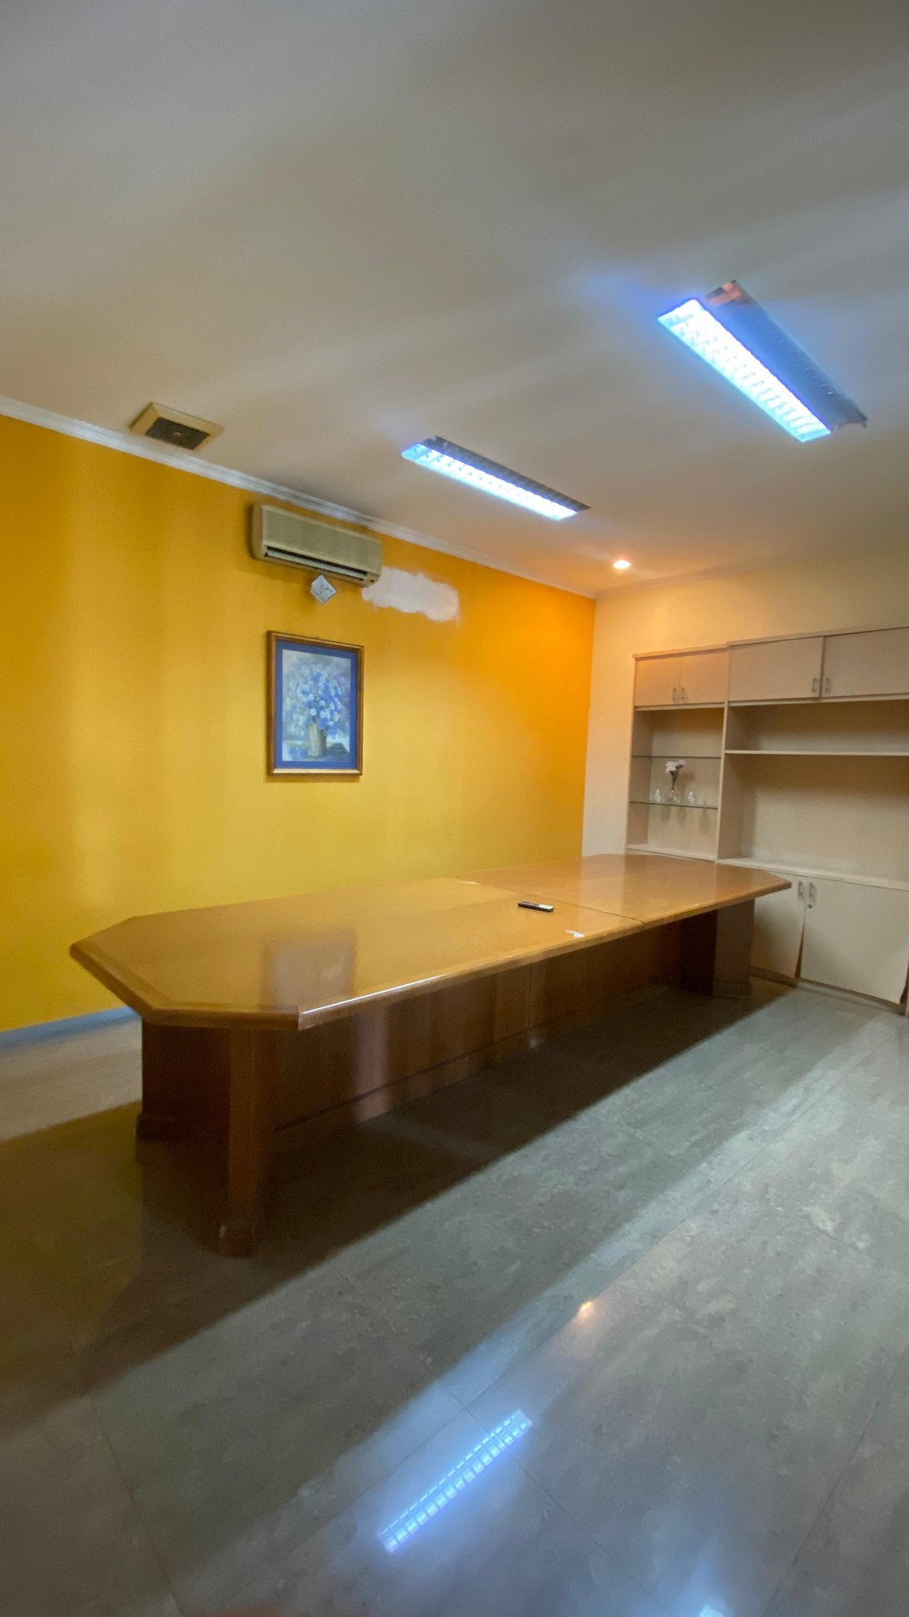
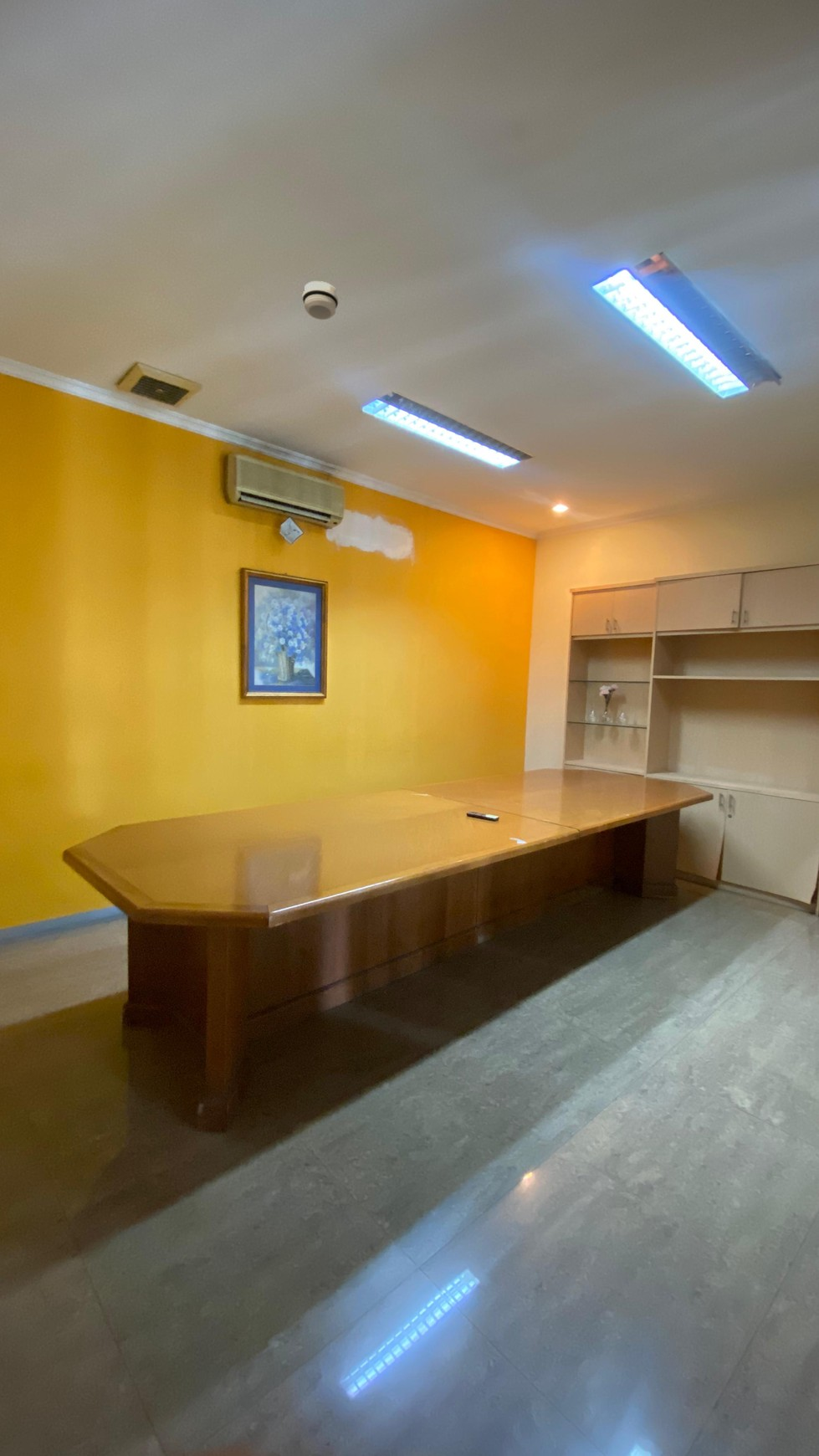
+ smoke detector [302,280,339,320]
